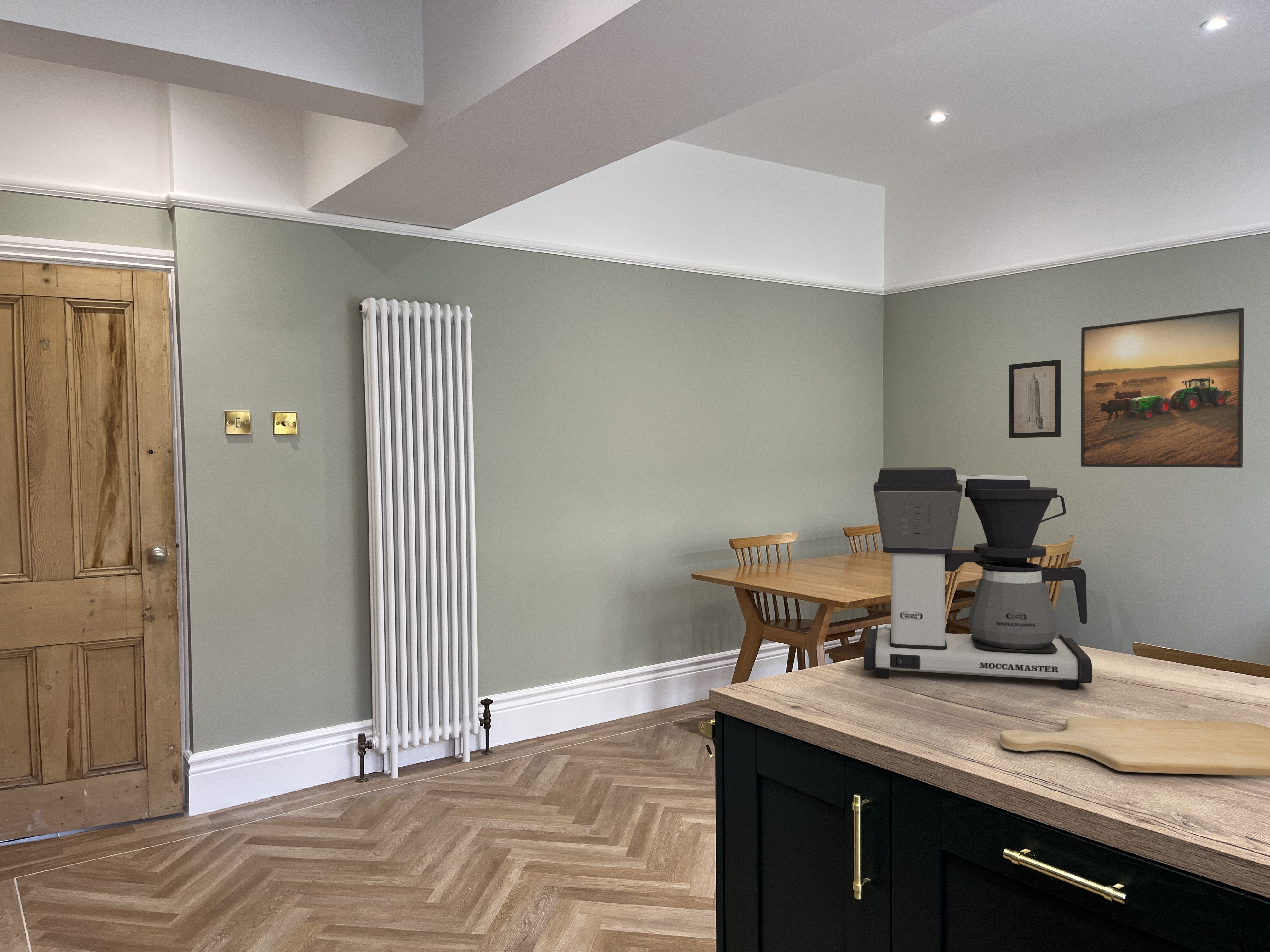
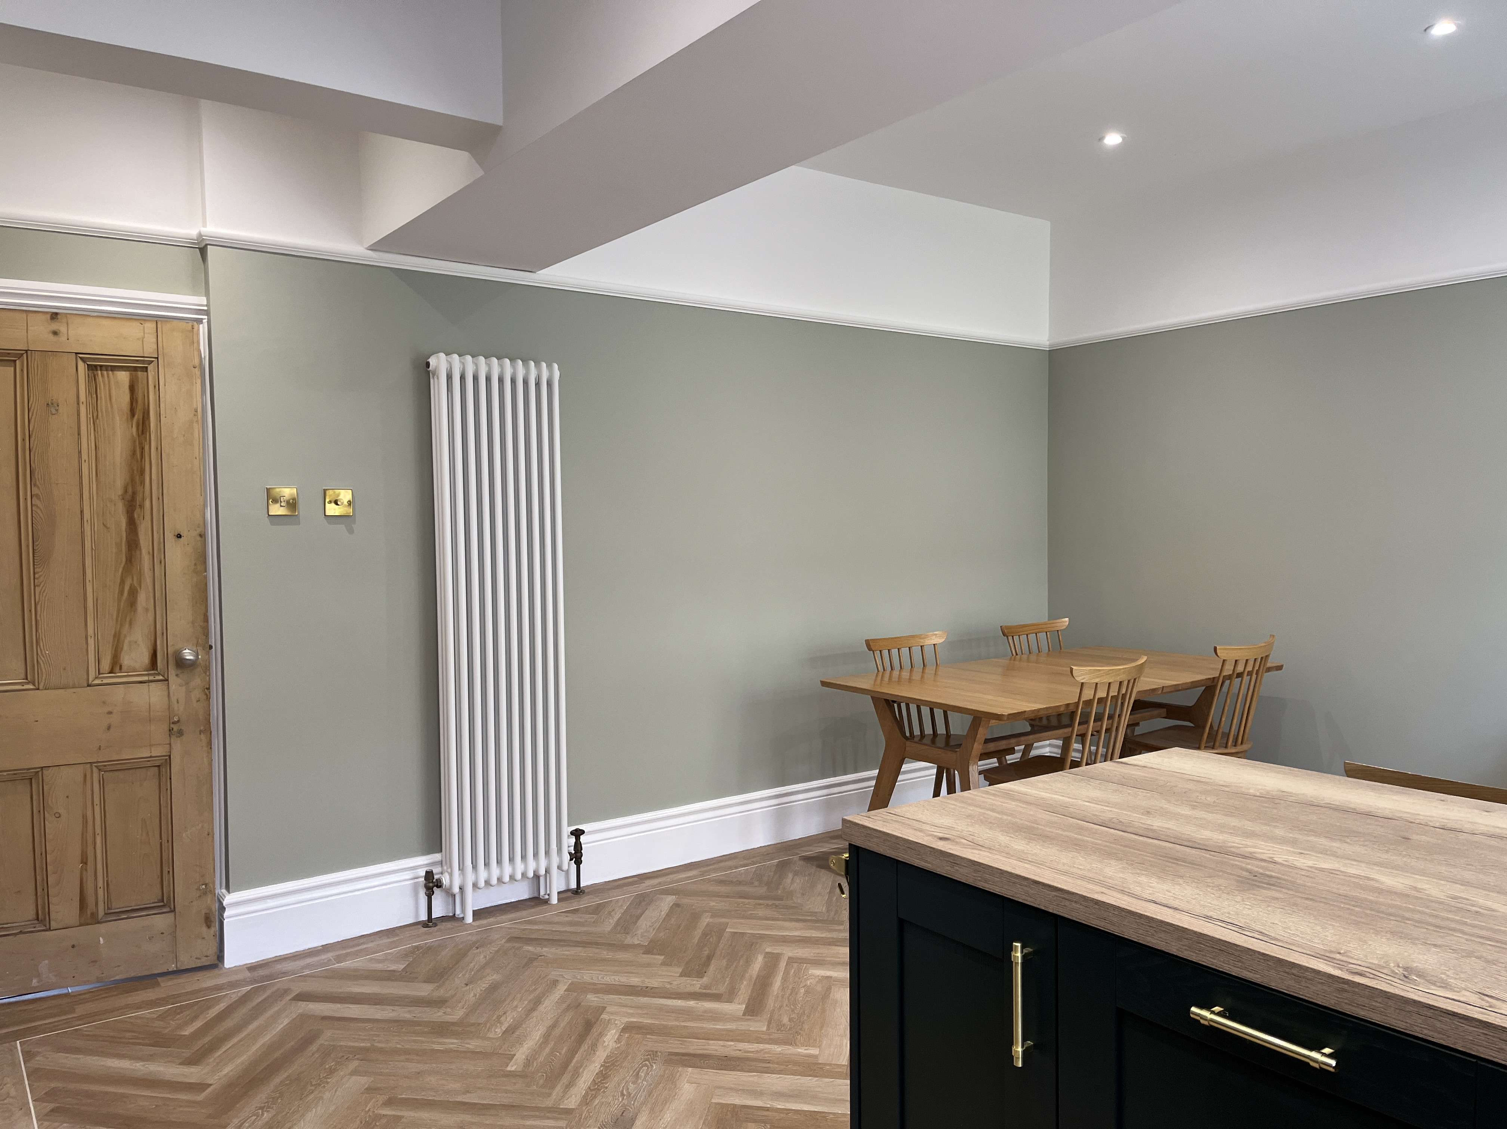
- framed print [1081,307,1244,468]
- coffee maker [864,467,1092,690]
- wall art [1009,360,1061,438]
- chopping board [1000,717,1270,777]
